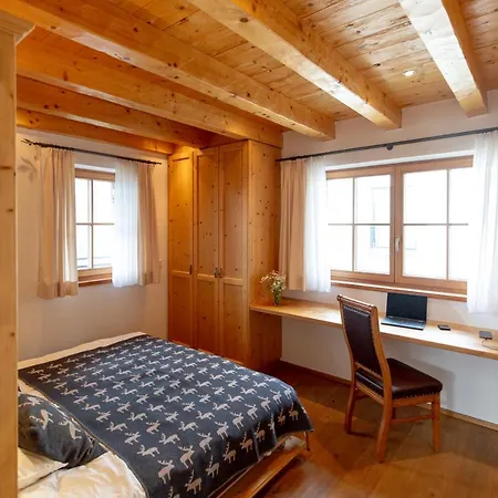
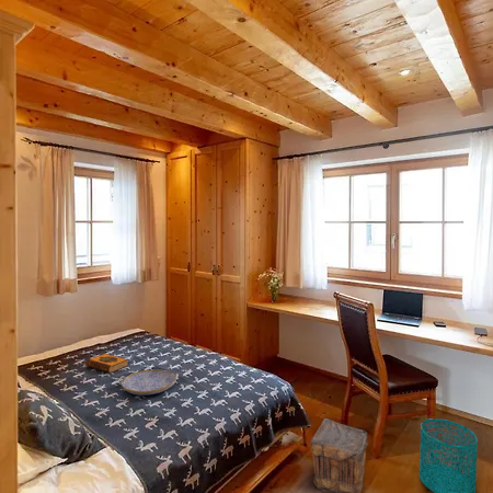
+ wastebasket [419,417,479,493]
+ serving tray [118,368,180,397]
+ pouch [309,417,369,493]
+ hardback book [84,353,129,374]
